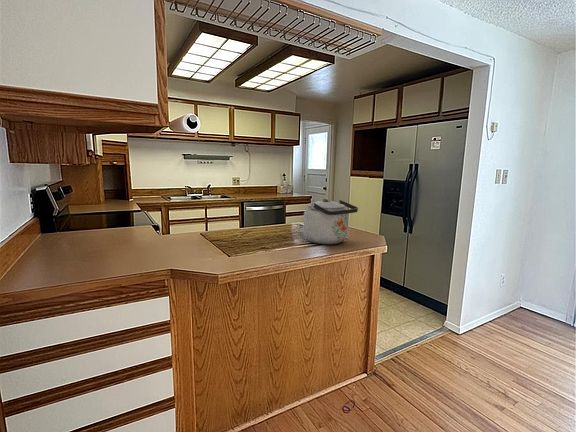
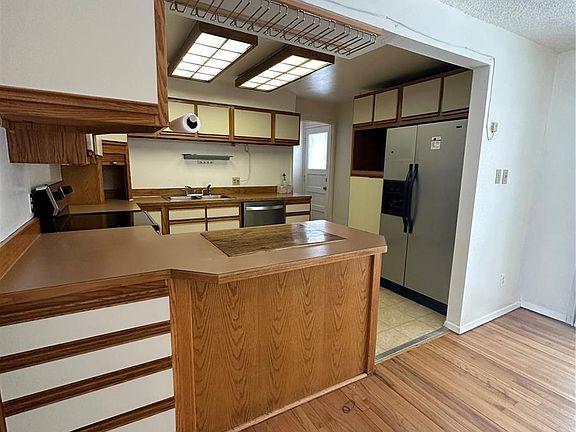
- kettle [302,197,359,245]
